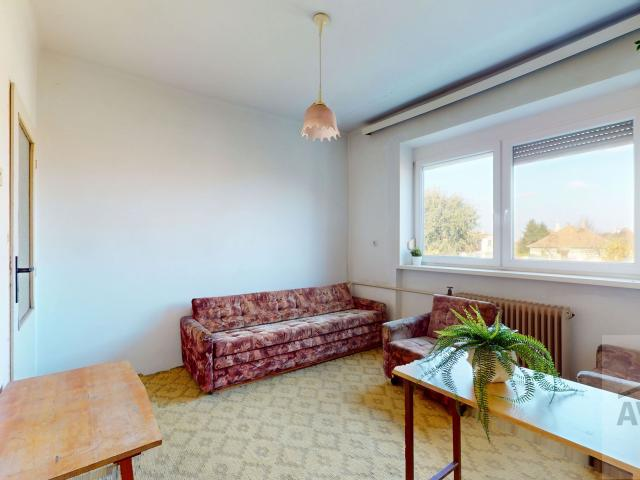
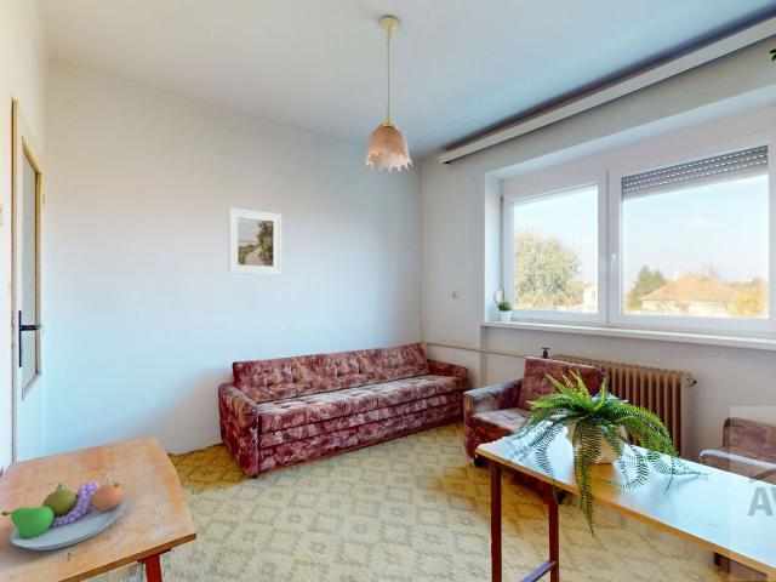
+ fruit bowl [0,481,127,552]
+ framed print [227,206,283,276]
